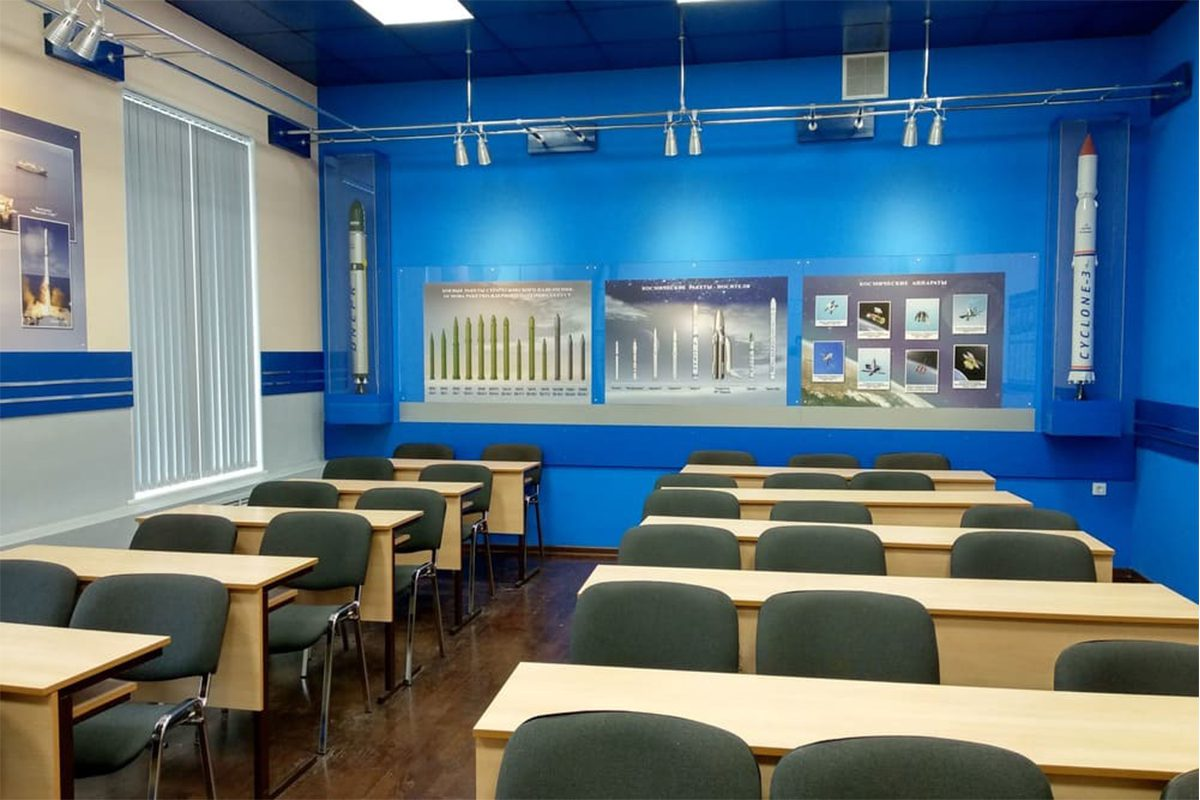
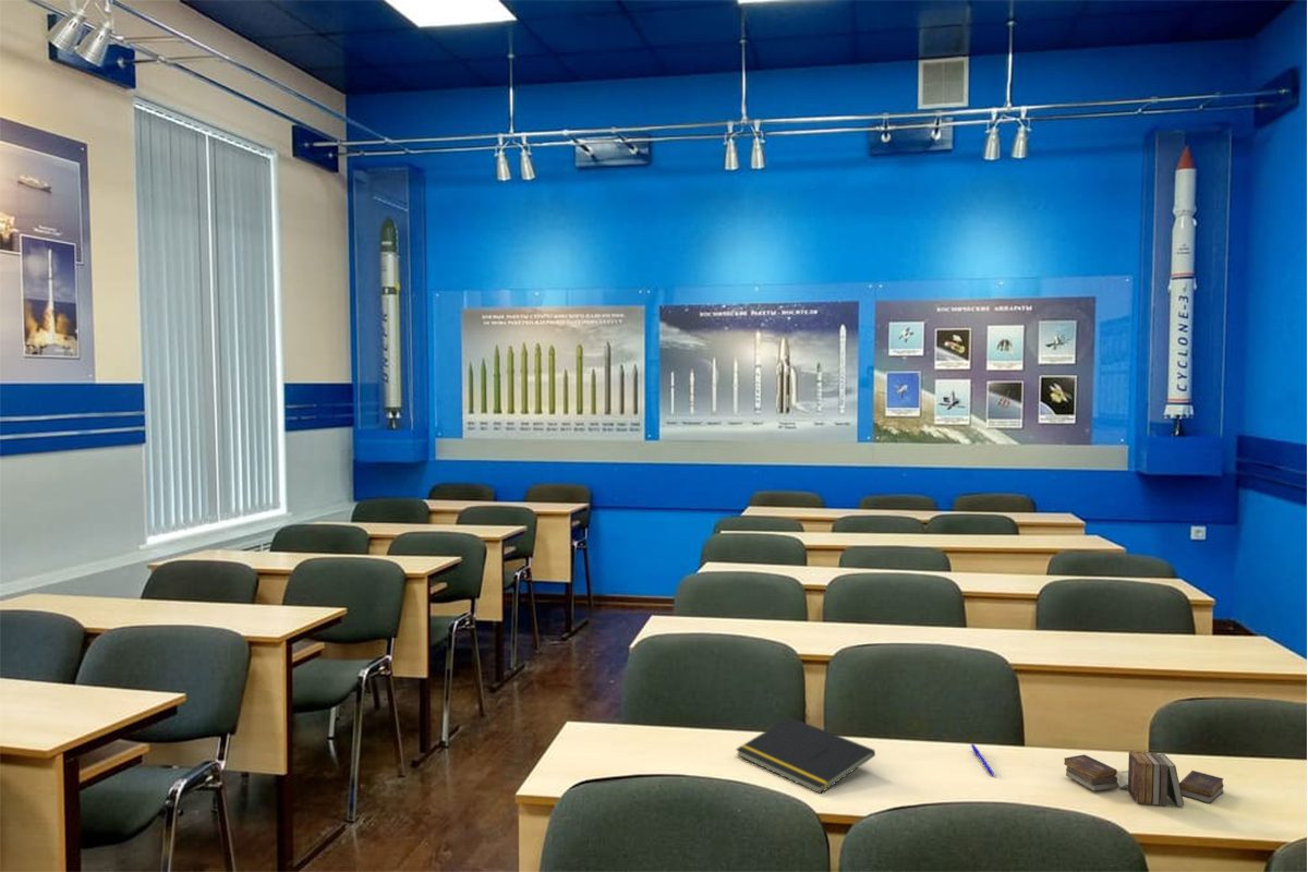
+ book [1063,750,1225,808]
+ pen [970,743,994,776]
+ notepad [735,716,876,795]
